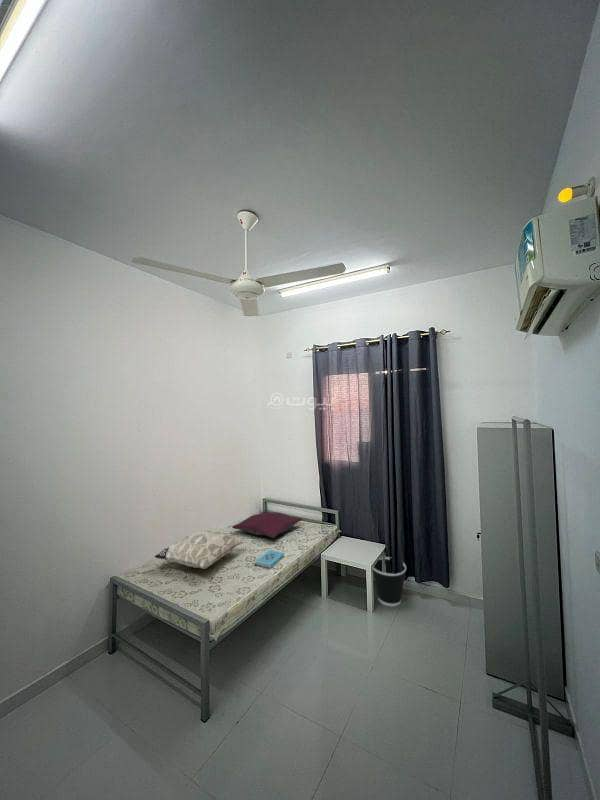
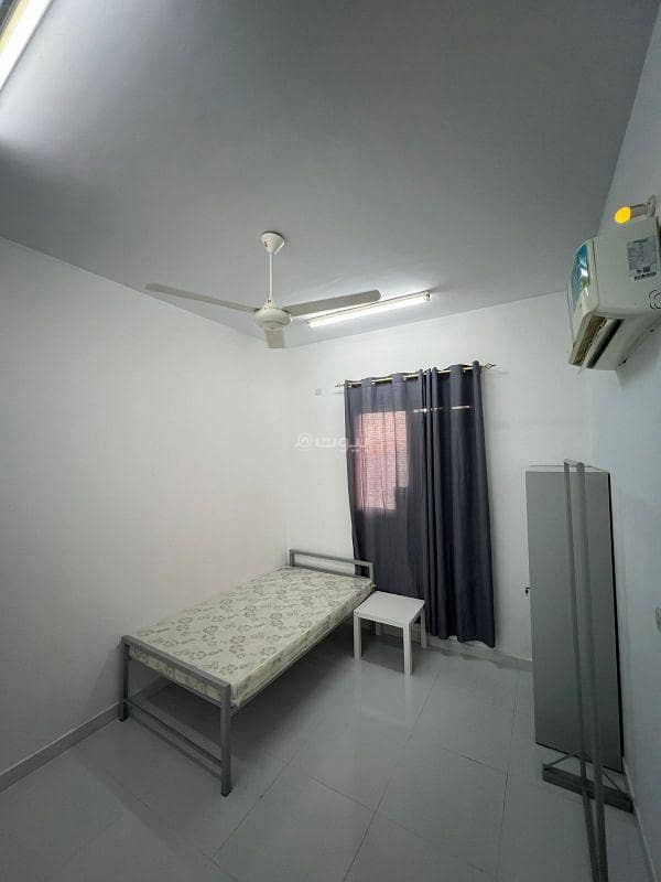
- decorative pillow [153,530,244,570]
- wastebasket [372,556,407,607]
- book [253,549,285,570]
- pillow [231,510,303,539]
